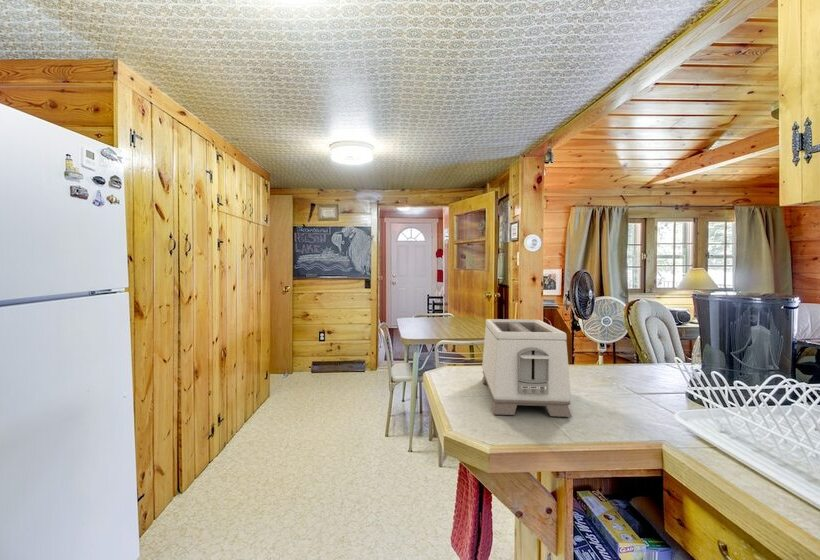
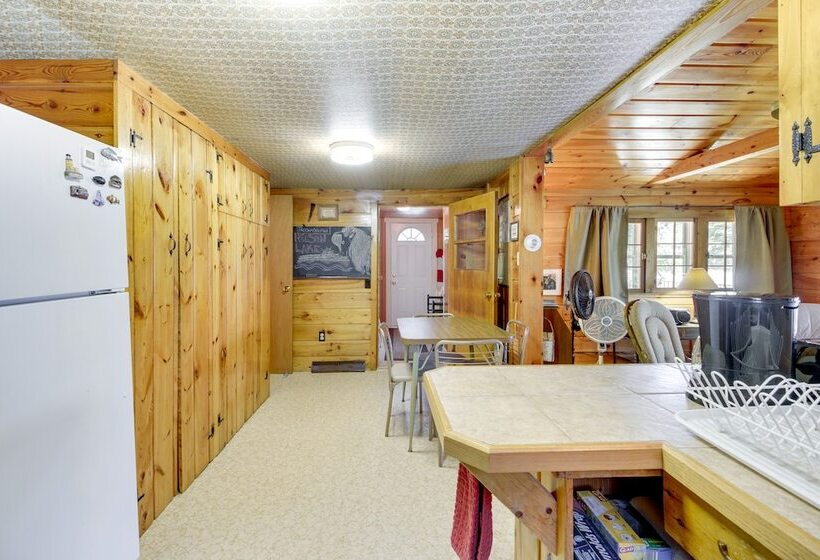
- toaster [481,318,573,418]
